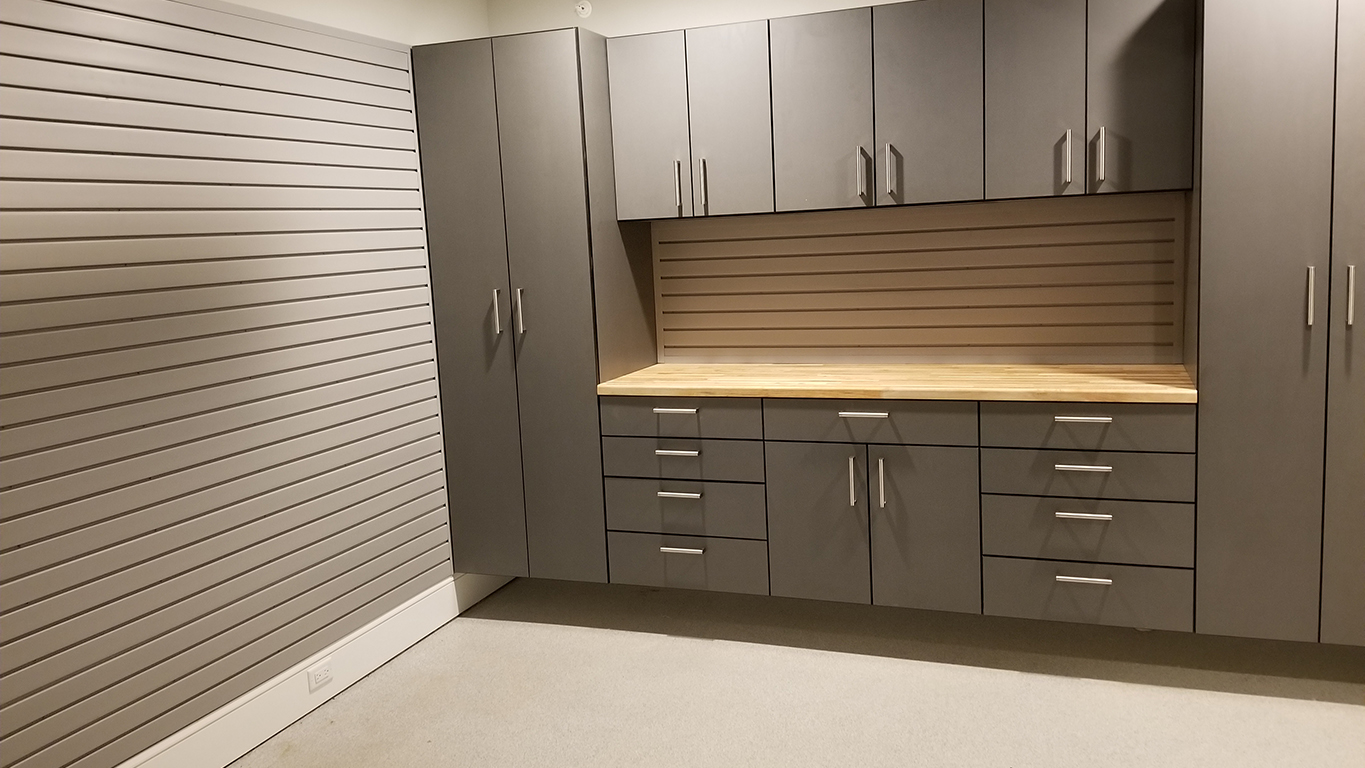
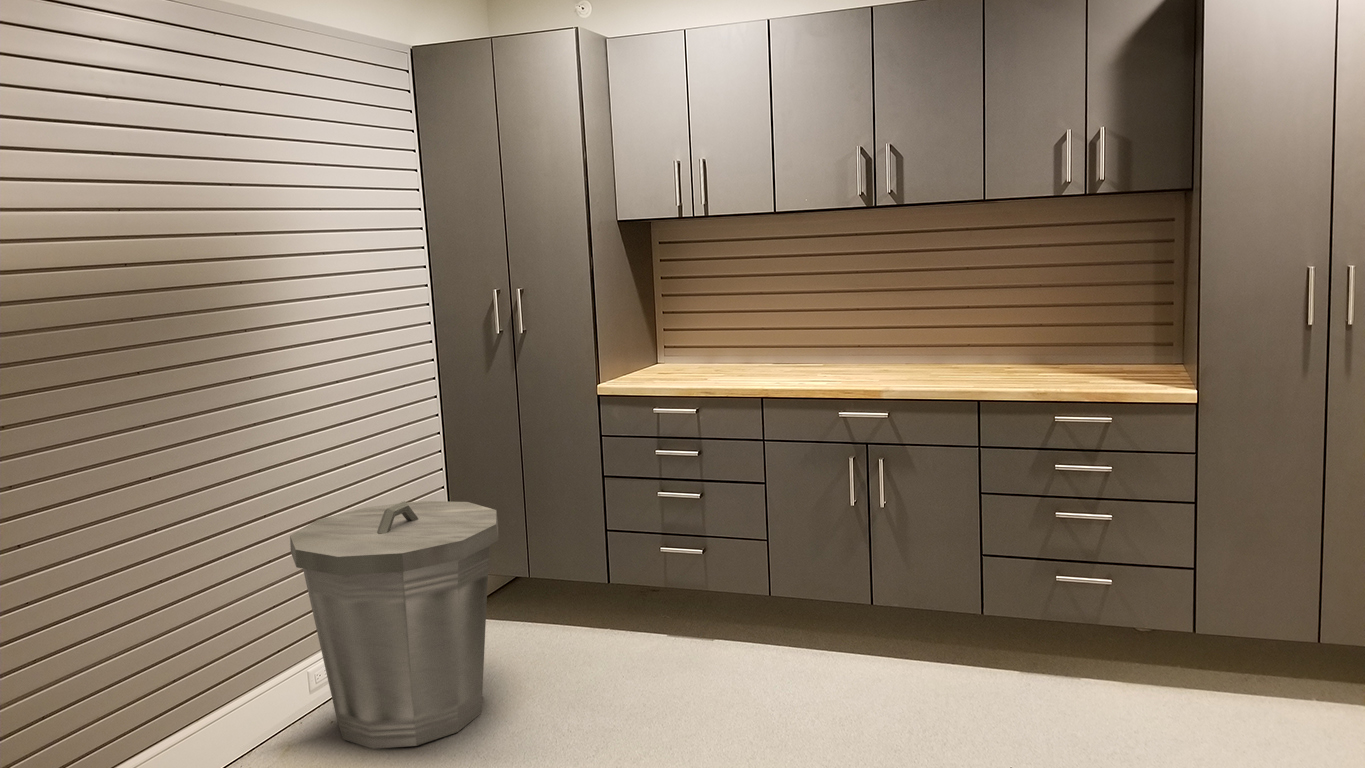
+ trash can [289,500,499,750]
